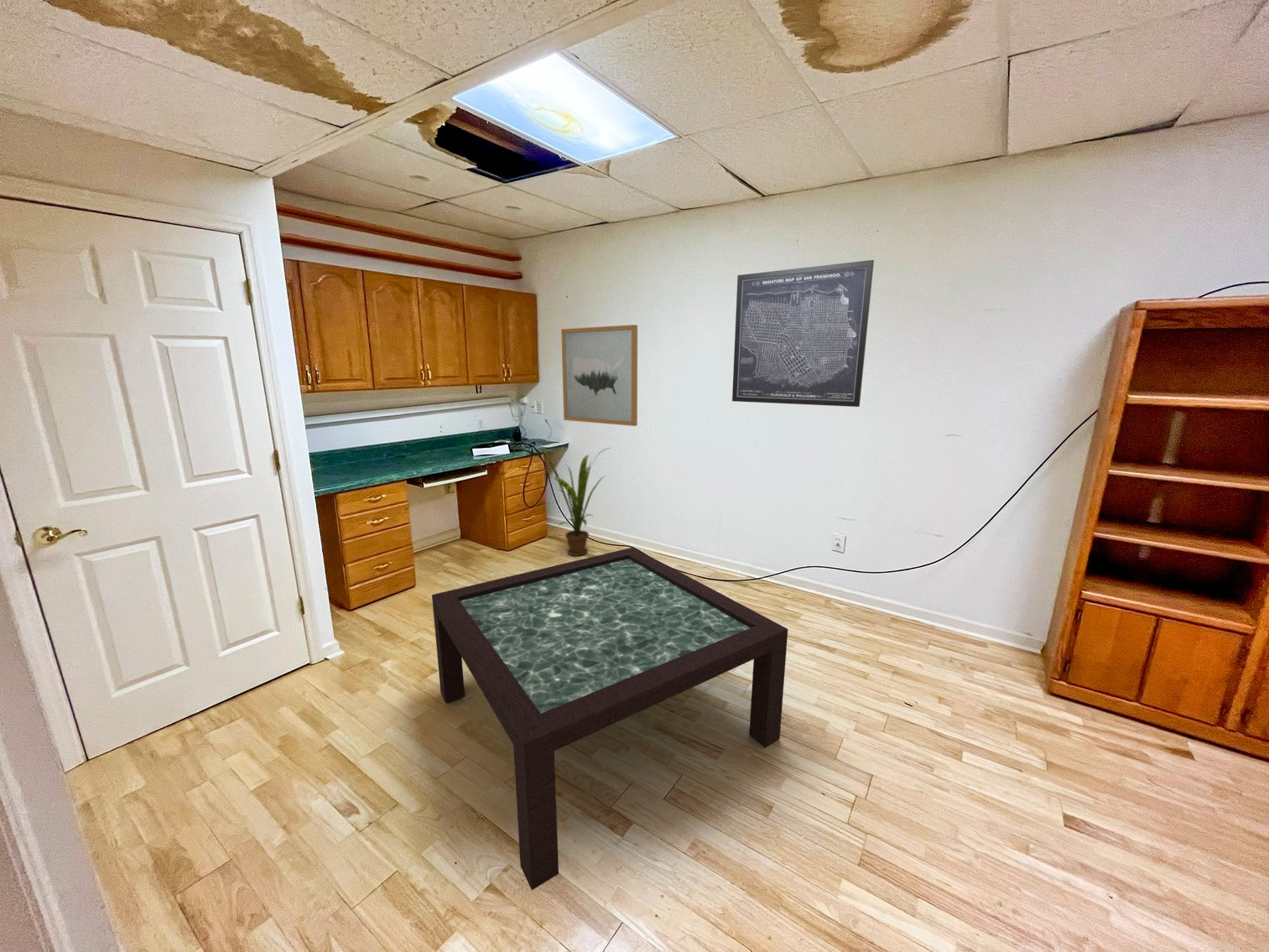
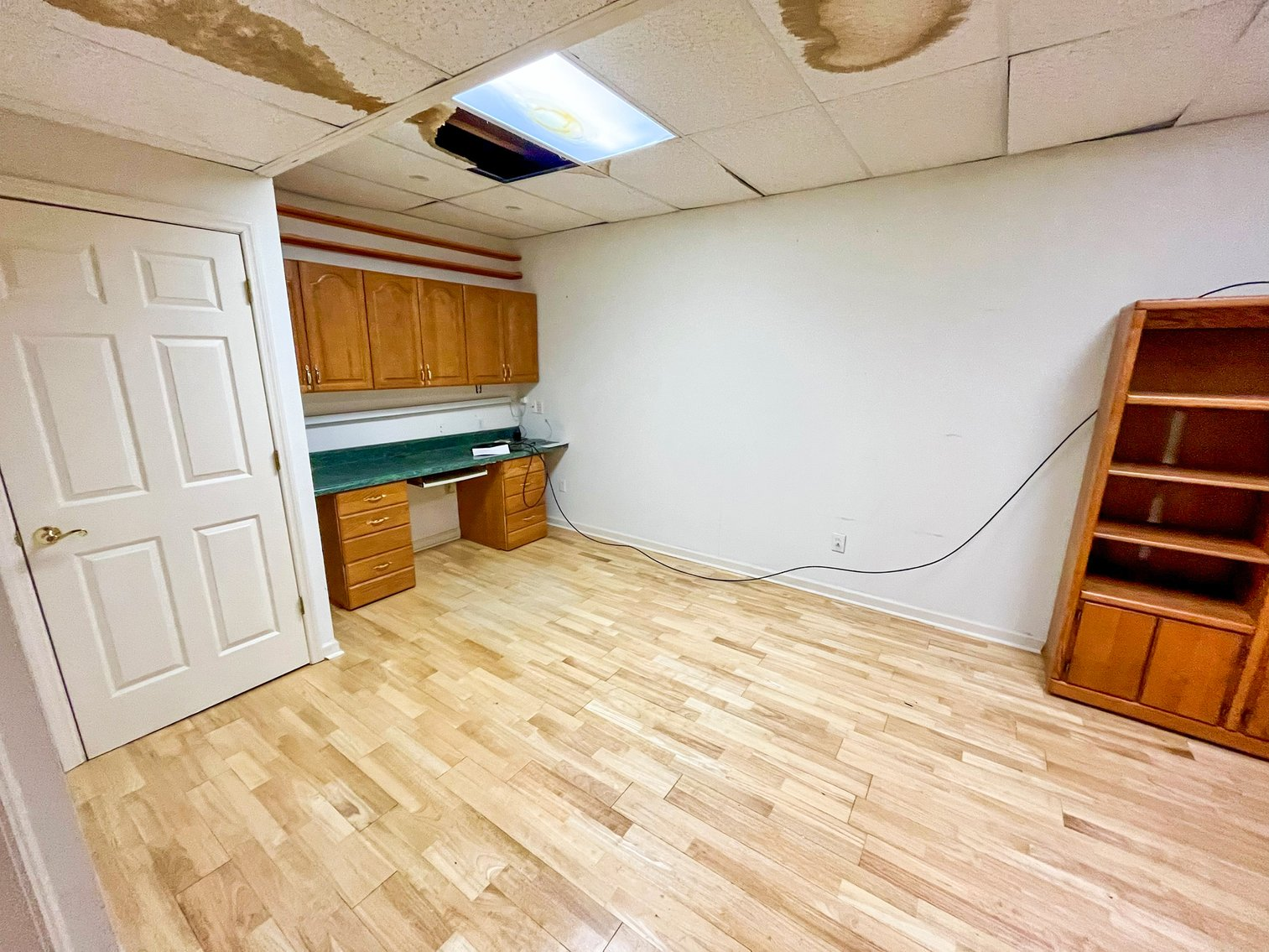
- coffee table [431,546,788,891]
- wall art [731,259,875,408]
- wall art [560,324,638,427]
- house plant [542,447,611,557]
